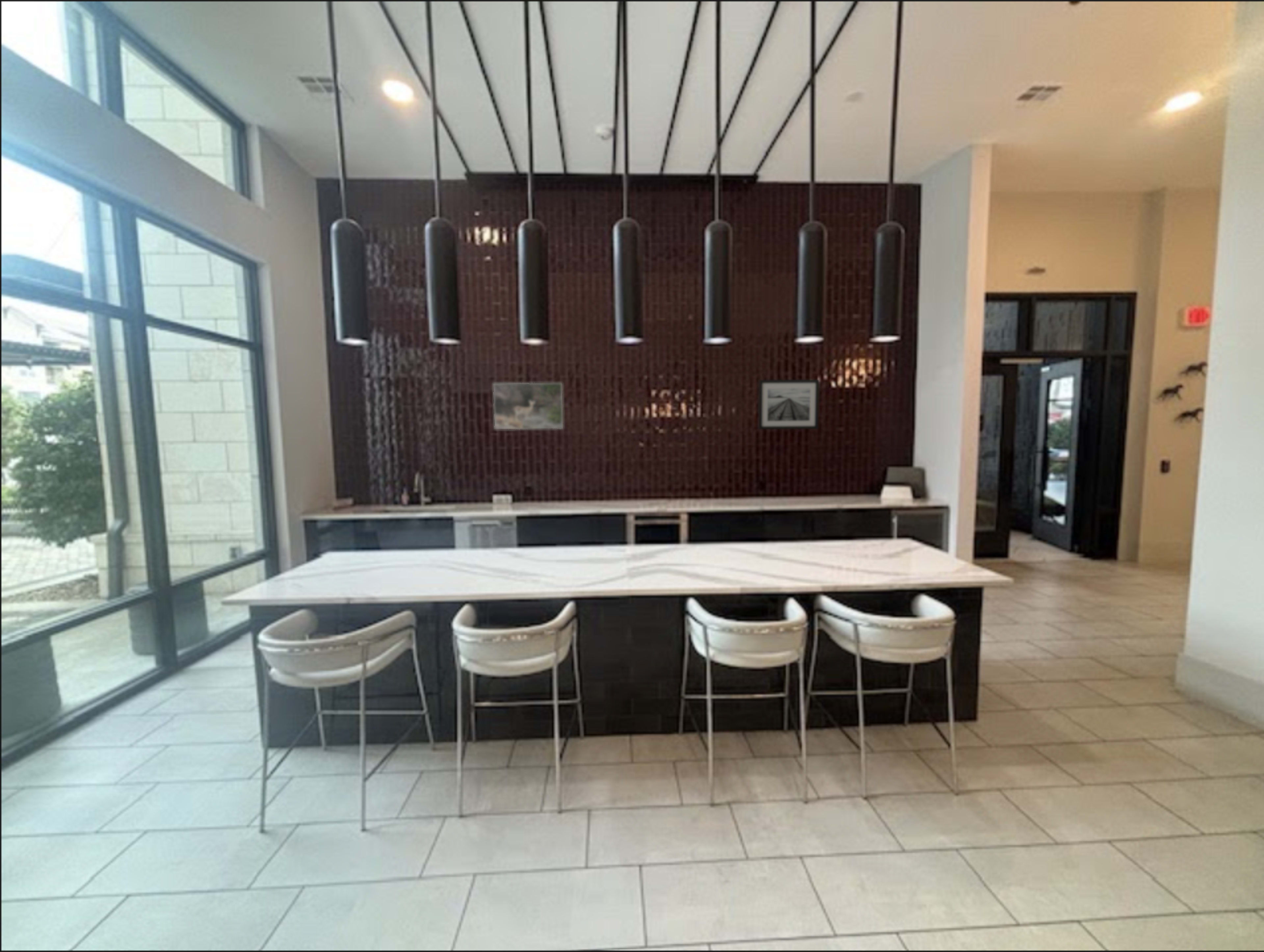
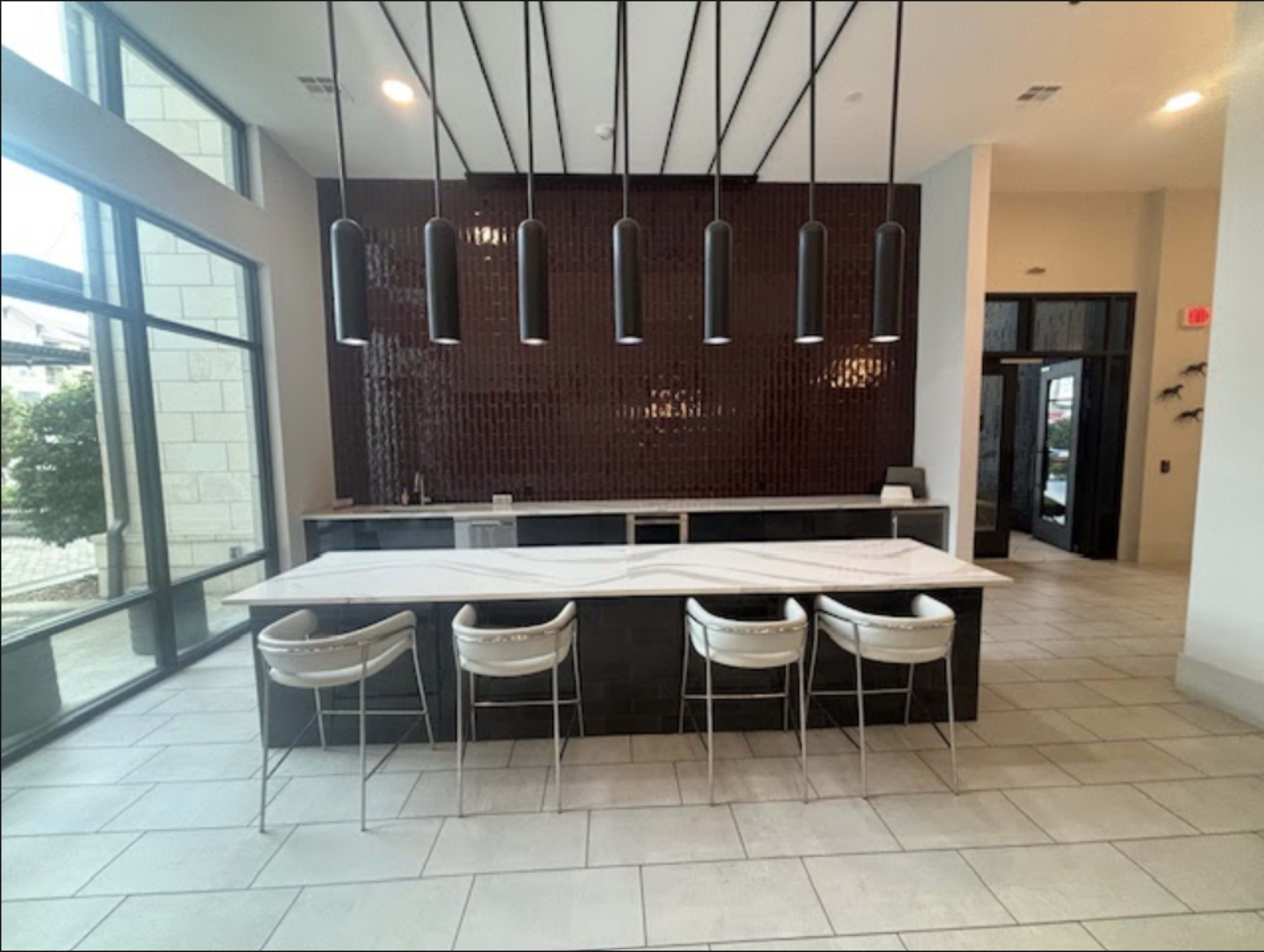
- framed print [493,383,564,429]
- wall art [758,379,820,430]
